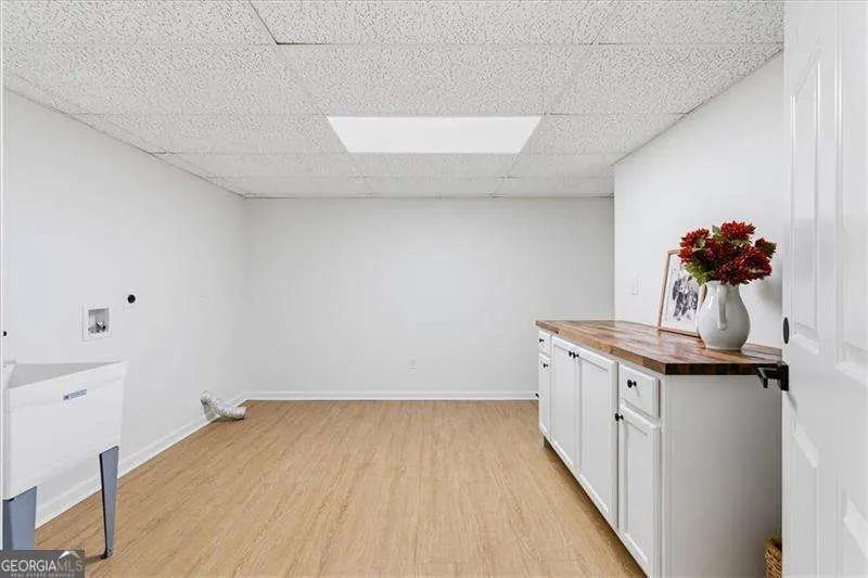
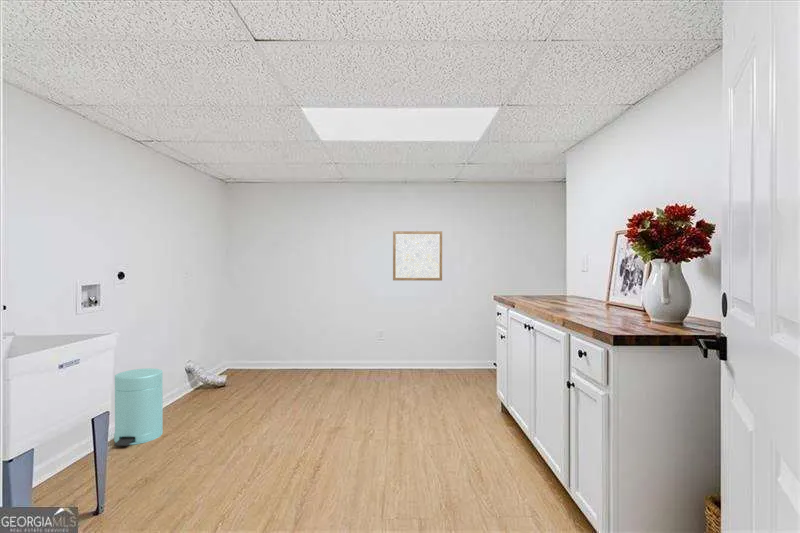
+ trash can [113,367,164,447]
+ wall art [392,229,443,282]
